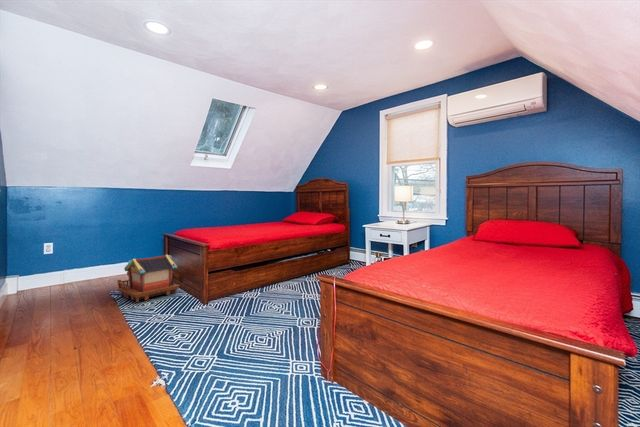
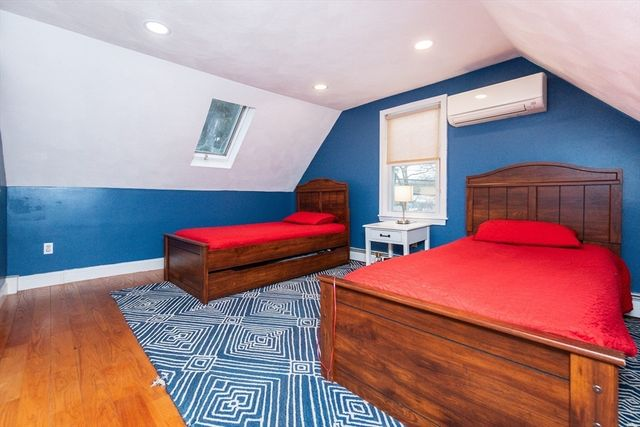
- toy house [116,254,181,303]
